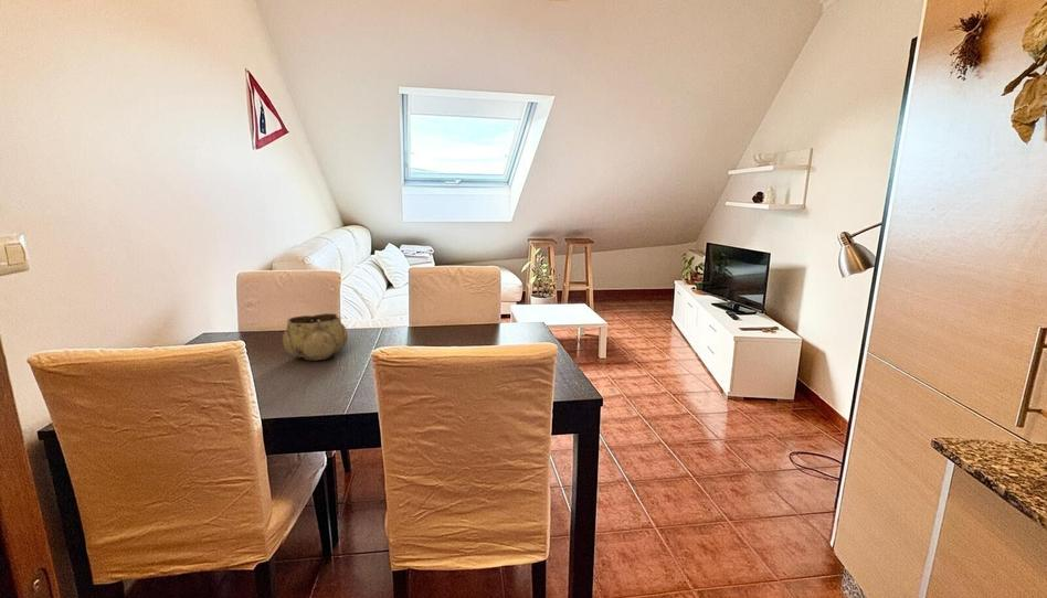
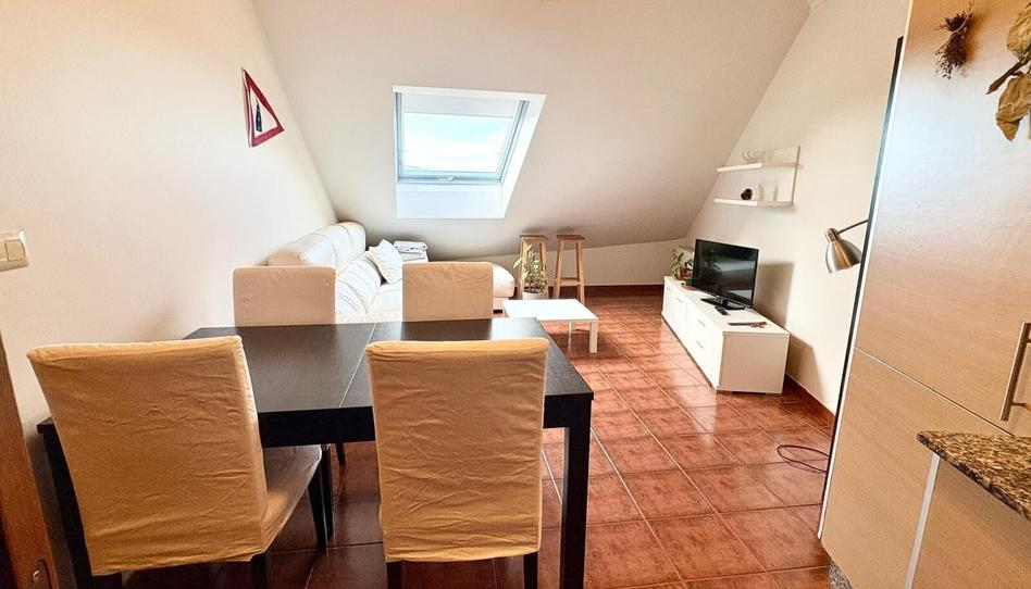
- decorative bowl [282,312,349,361]
